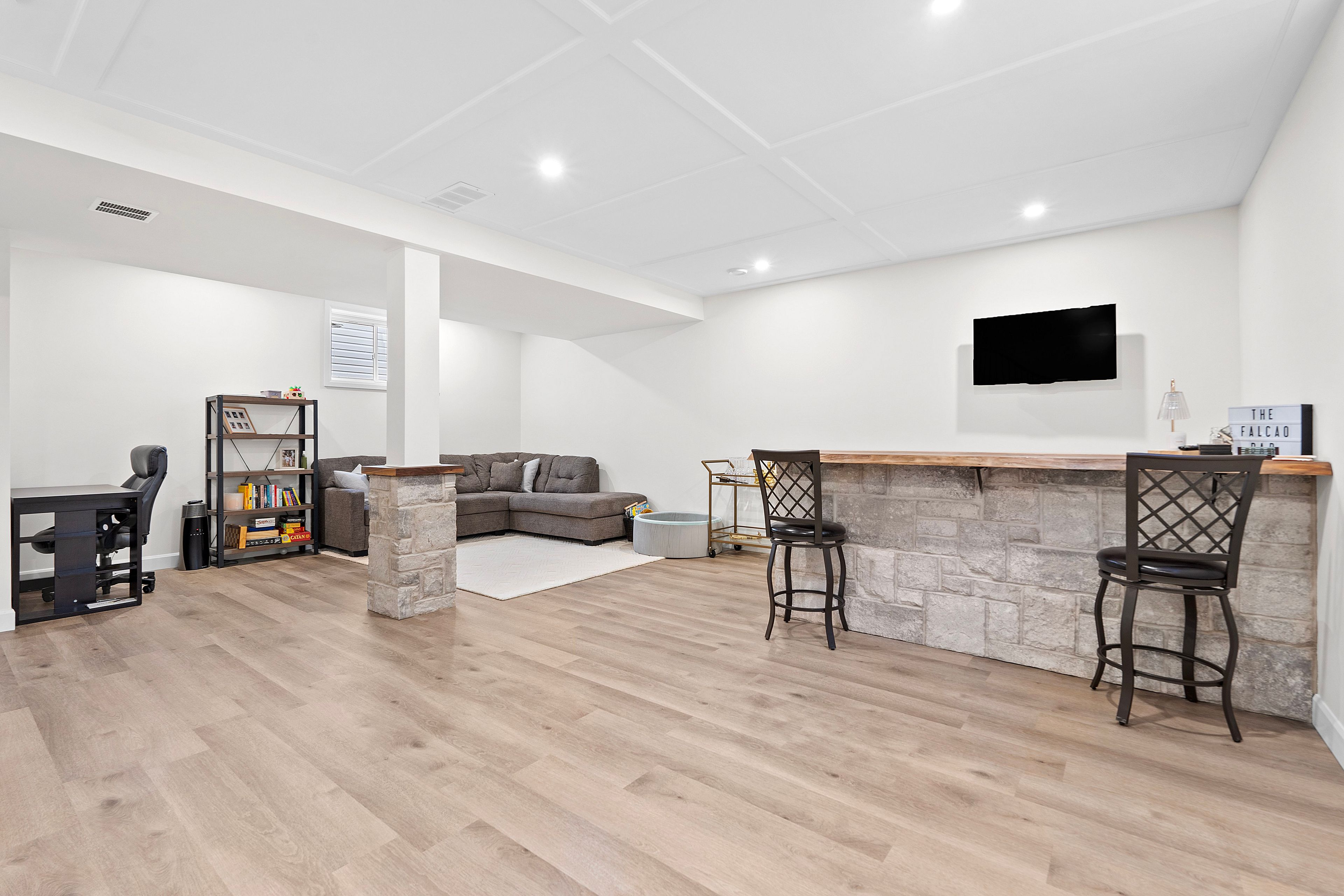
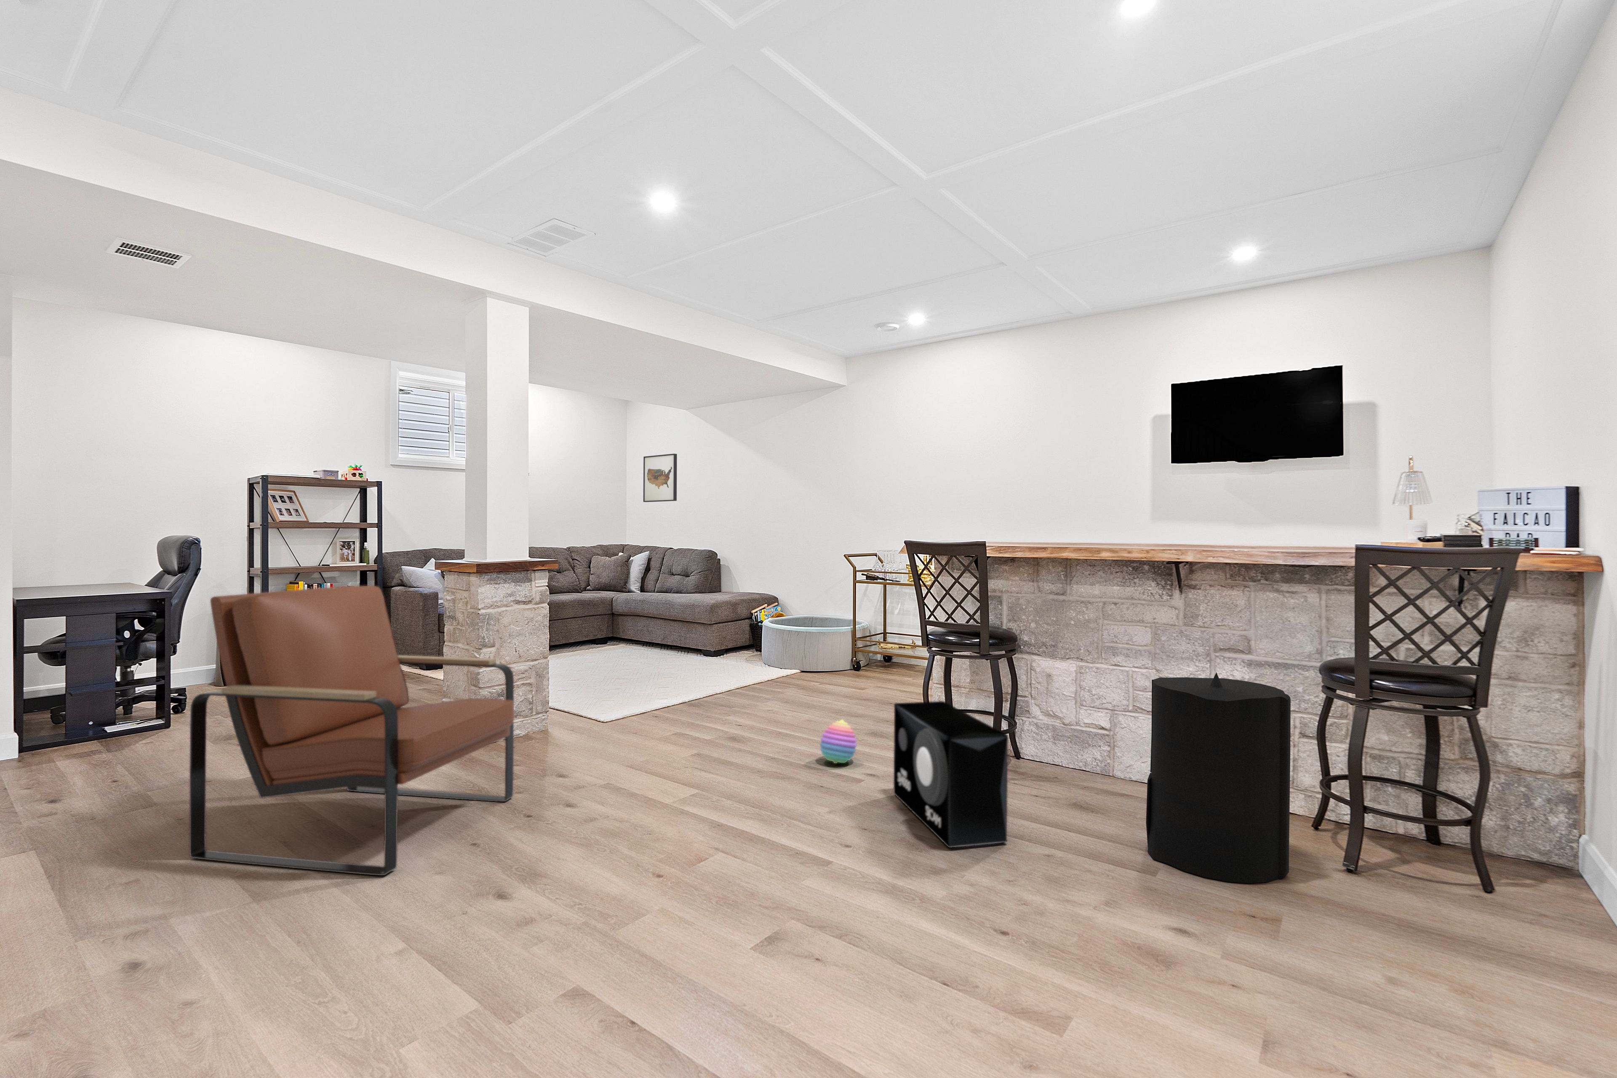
+ stacking toy [819,719,858,764]
+ trash can [1145,673,1291,884]
+ armchair [189,585,515,876]
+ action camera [893,700,1008,848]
+ wall art [642,454,677,503]
